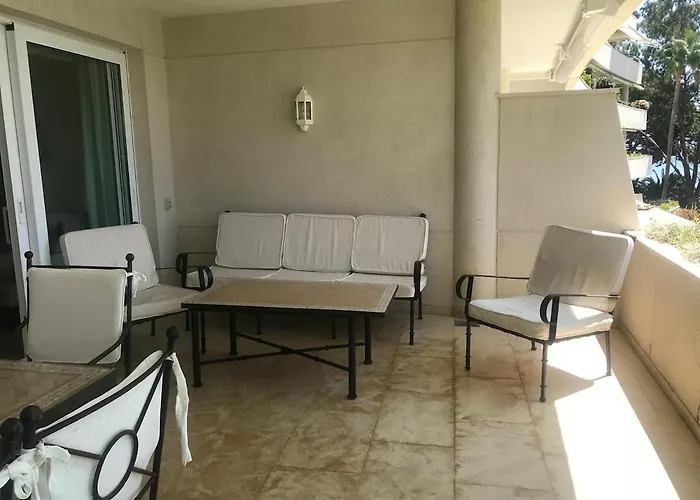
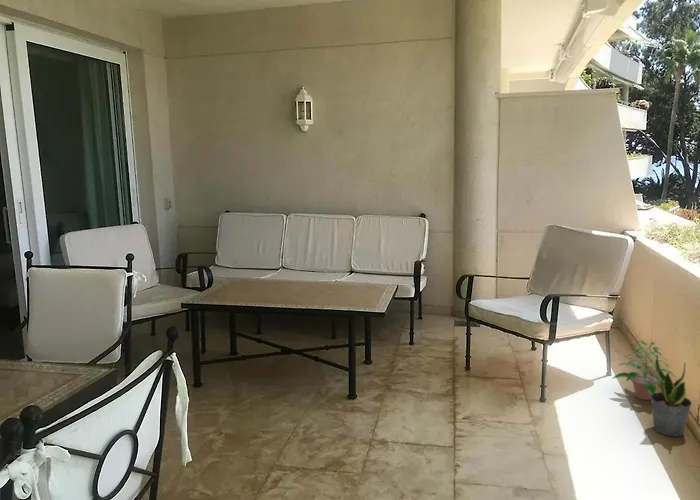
+ potted plant [611,339,677,401]
+ potted plant [650,353,693,438]
